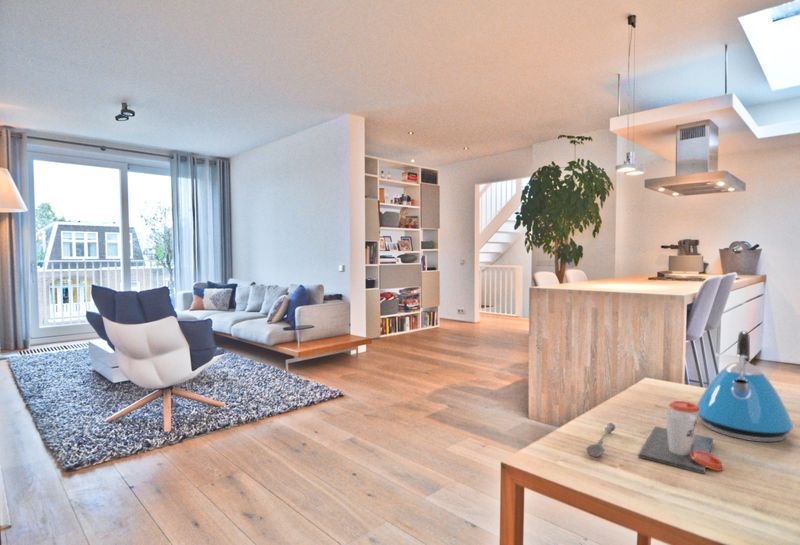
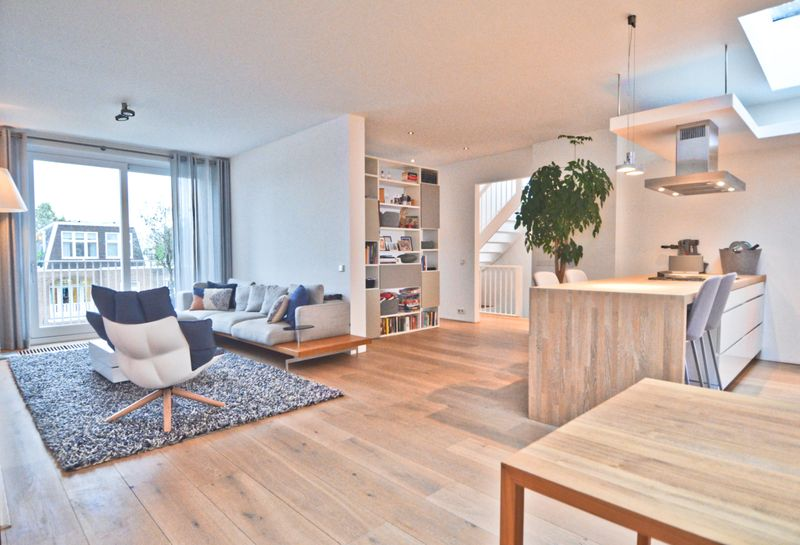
- cup [638,400,725,475]
- soupspoon [586,422,616,458]
- kettle [696,330,794,443]
